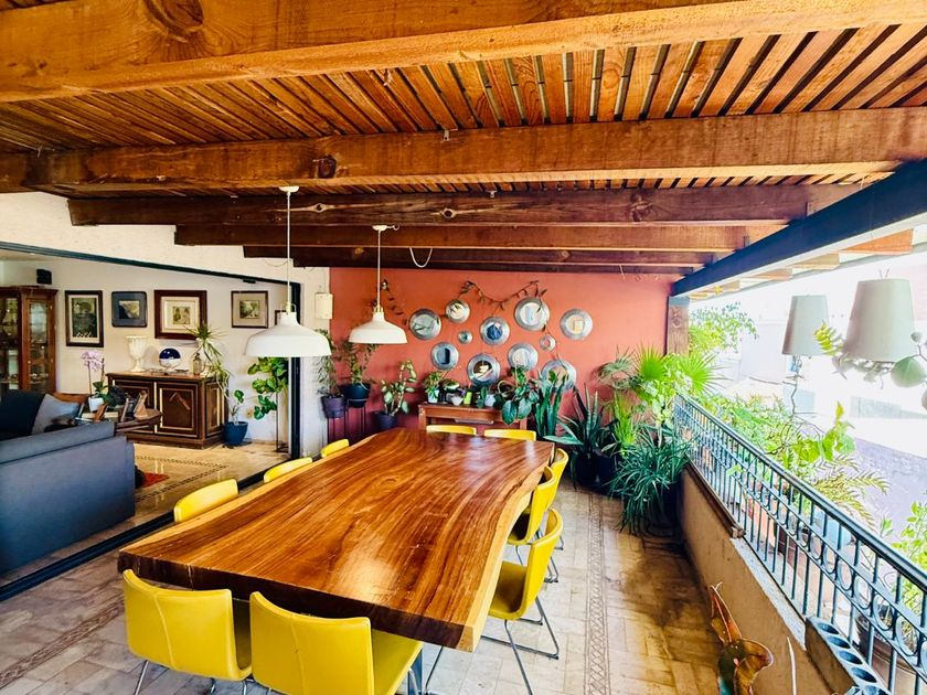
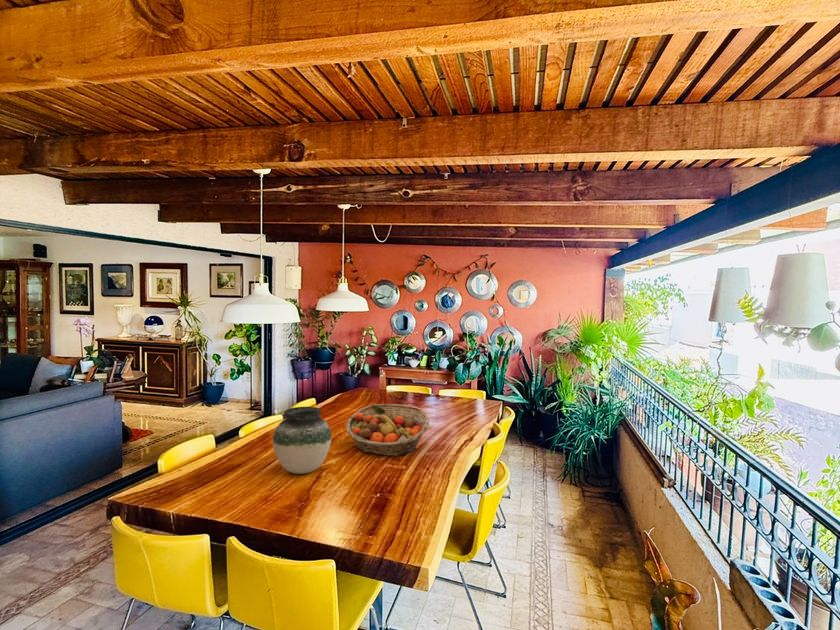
+ fruit basket [345,403,430,457]
+ vase [272,406,332,475]
